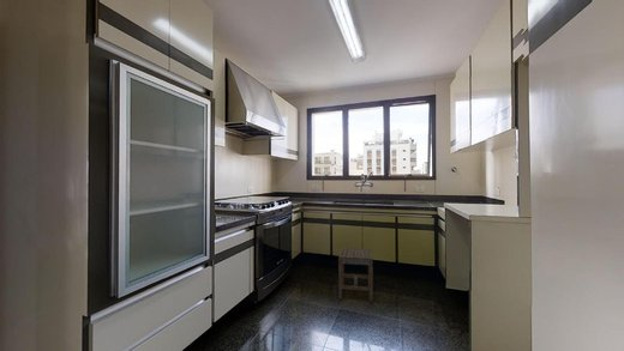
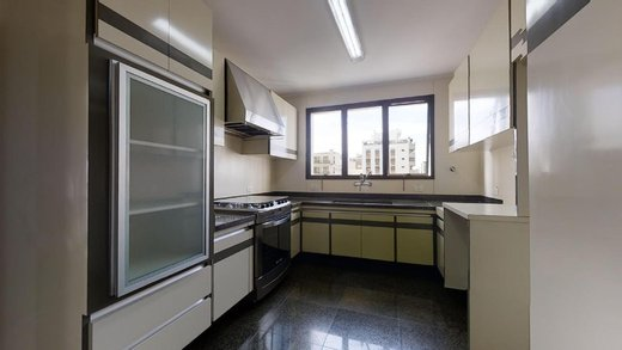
- stool [337,247,374,303]
